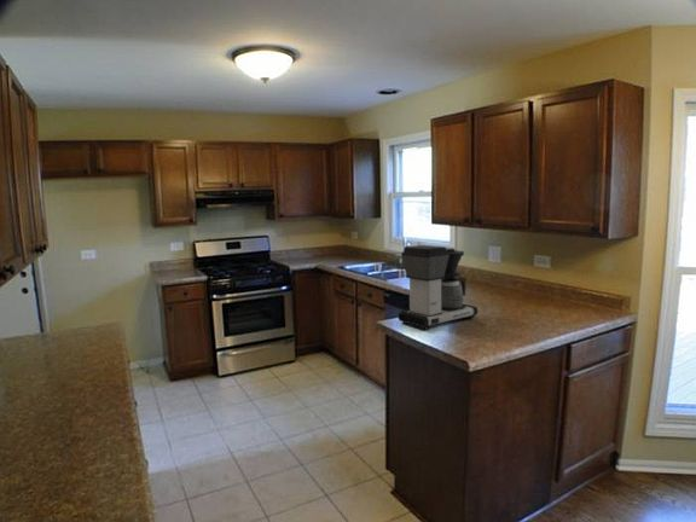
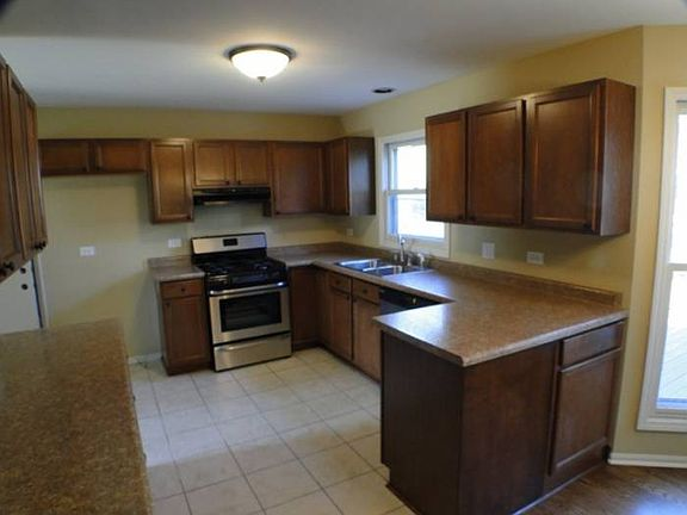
- coffee maker [398,244,478,331]
